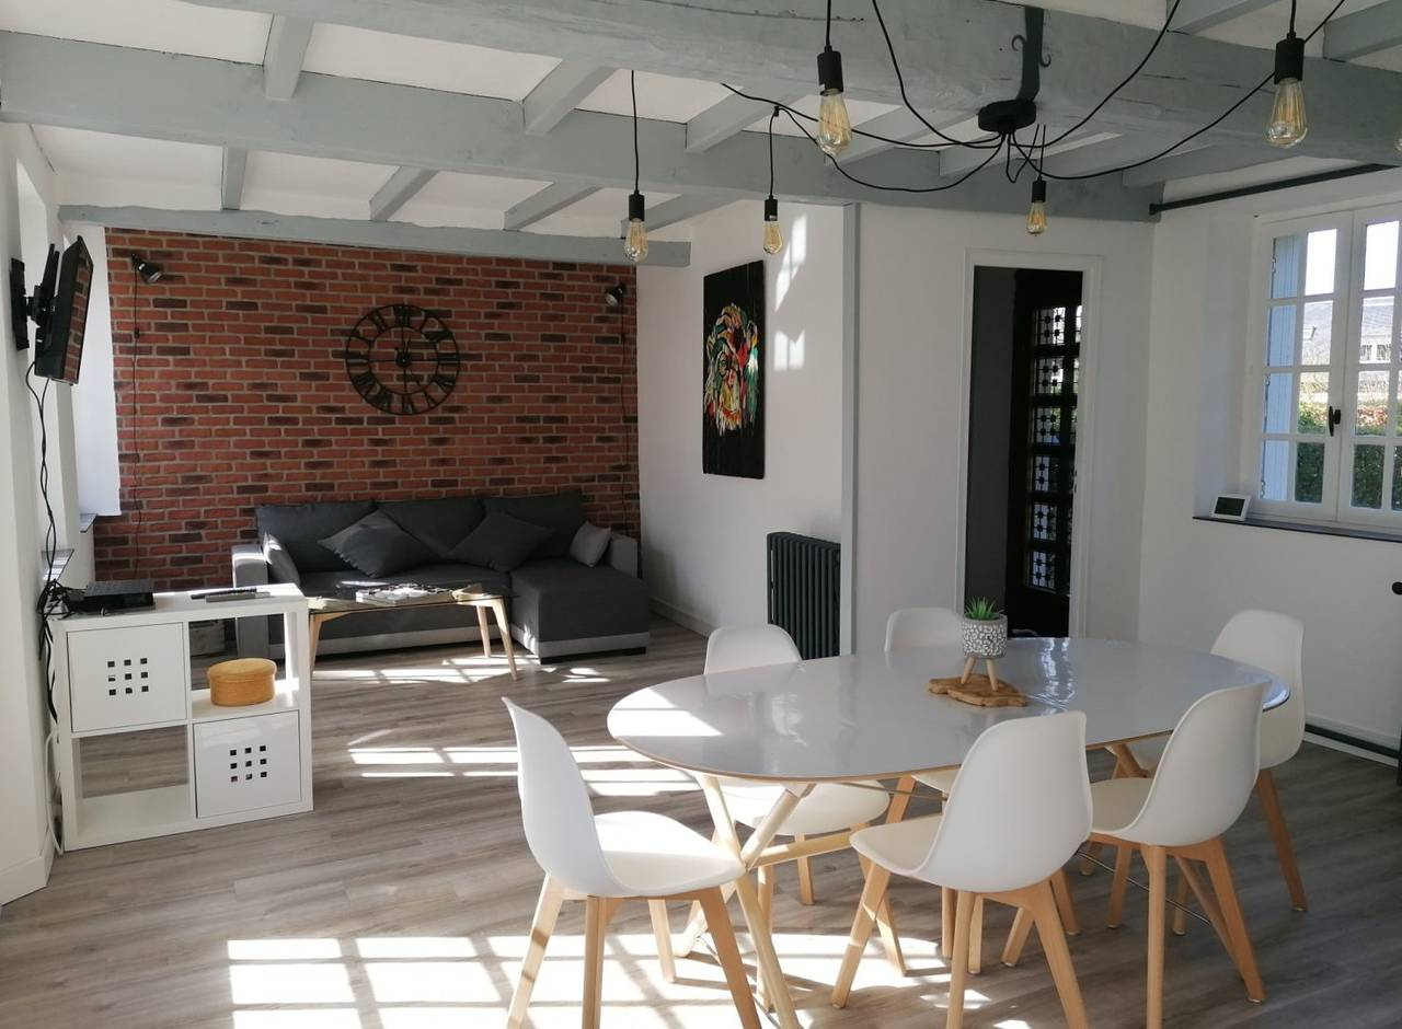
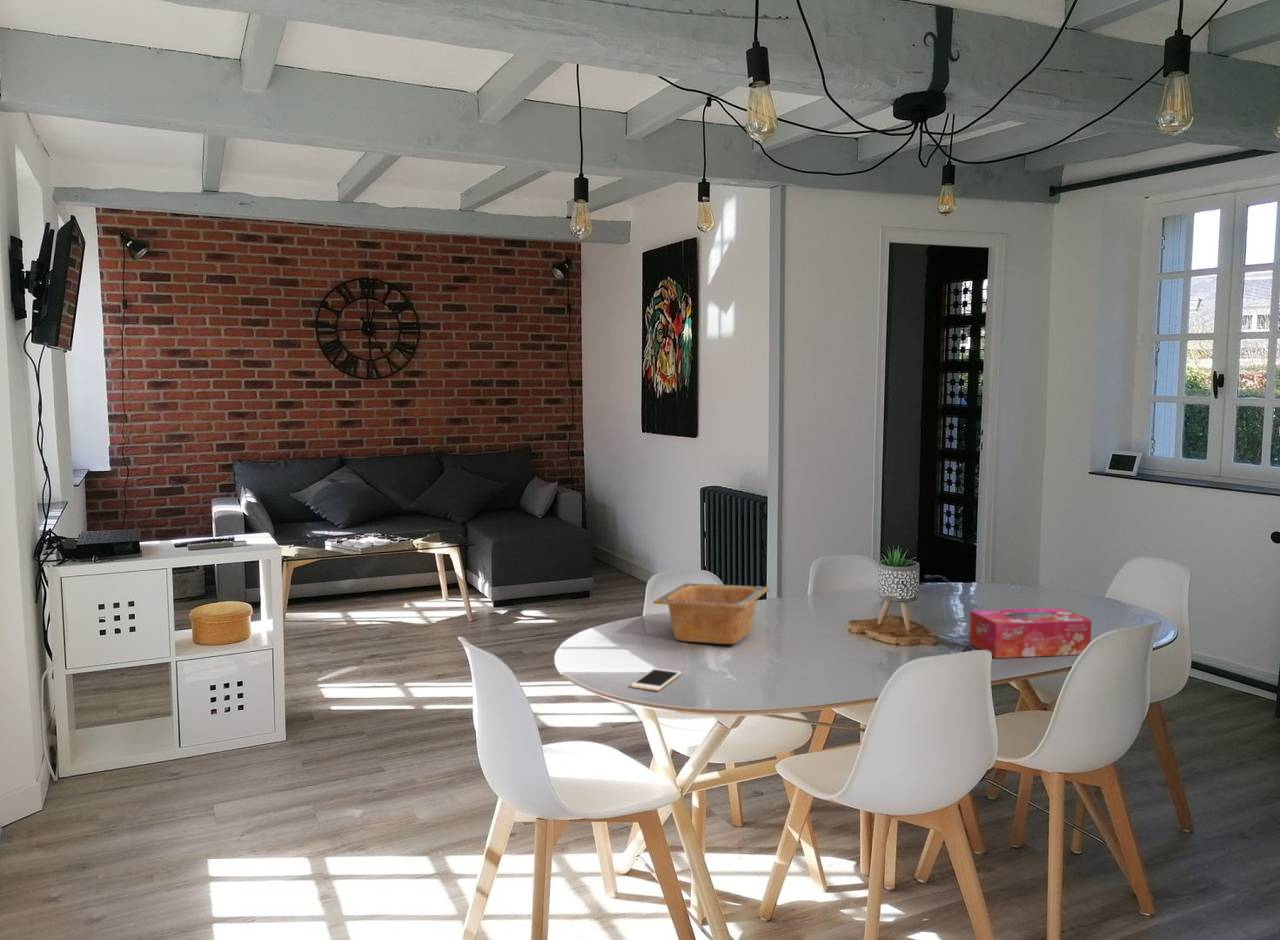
+ tissue box [968,607,1093,659]
+ serving bowl [652,582,771,645]
+ cell phone [630,667,682,692]
